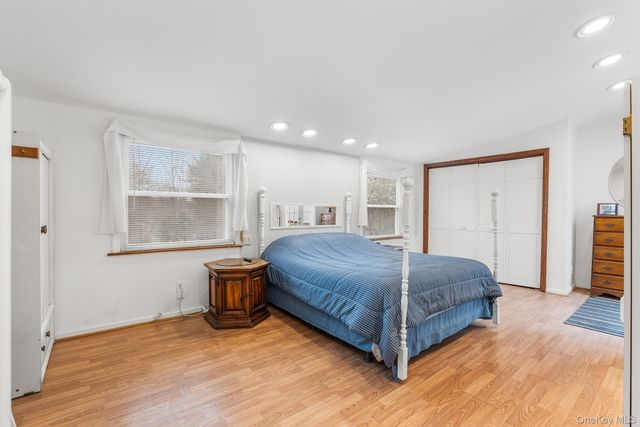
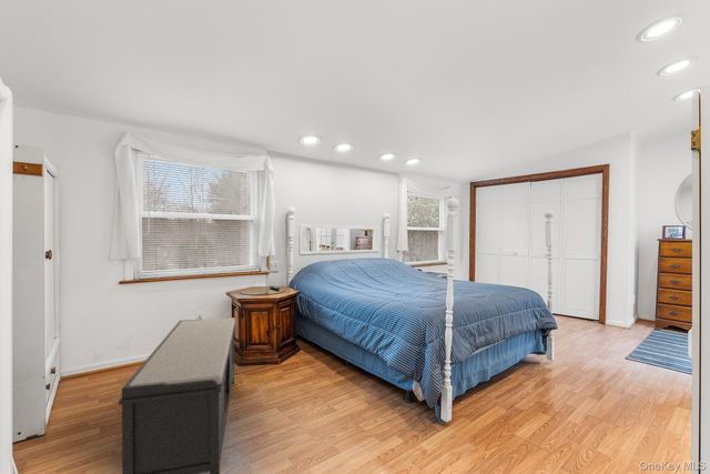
+ bench [118,316,236,474]
